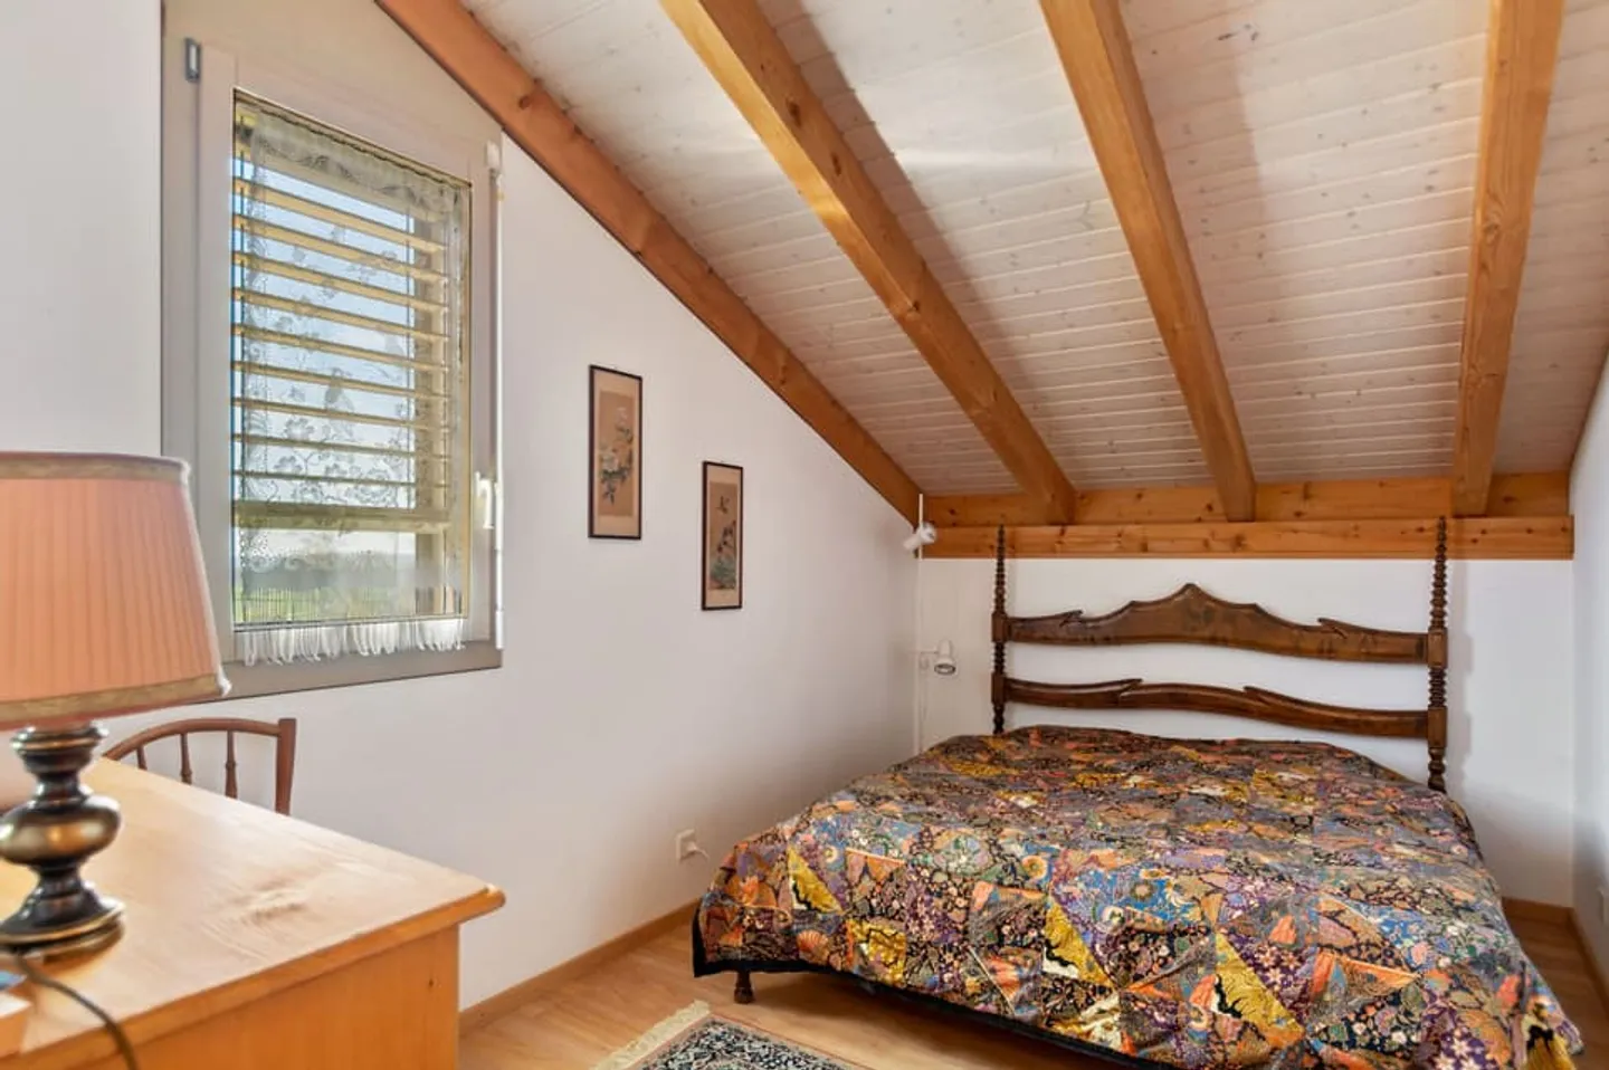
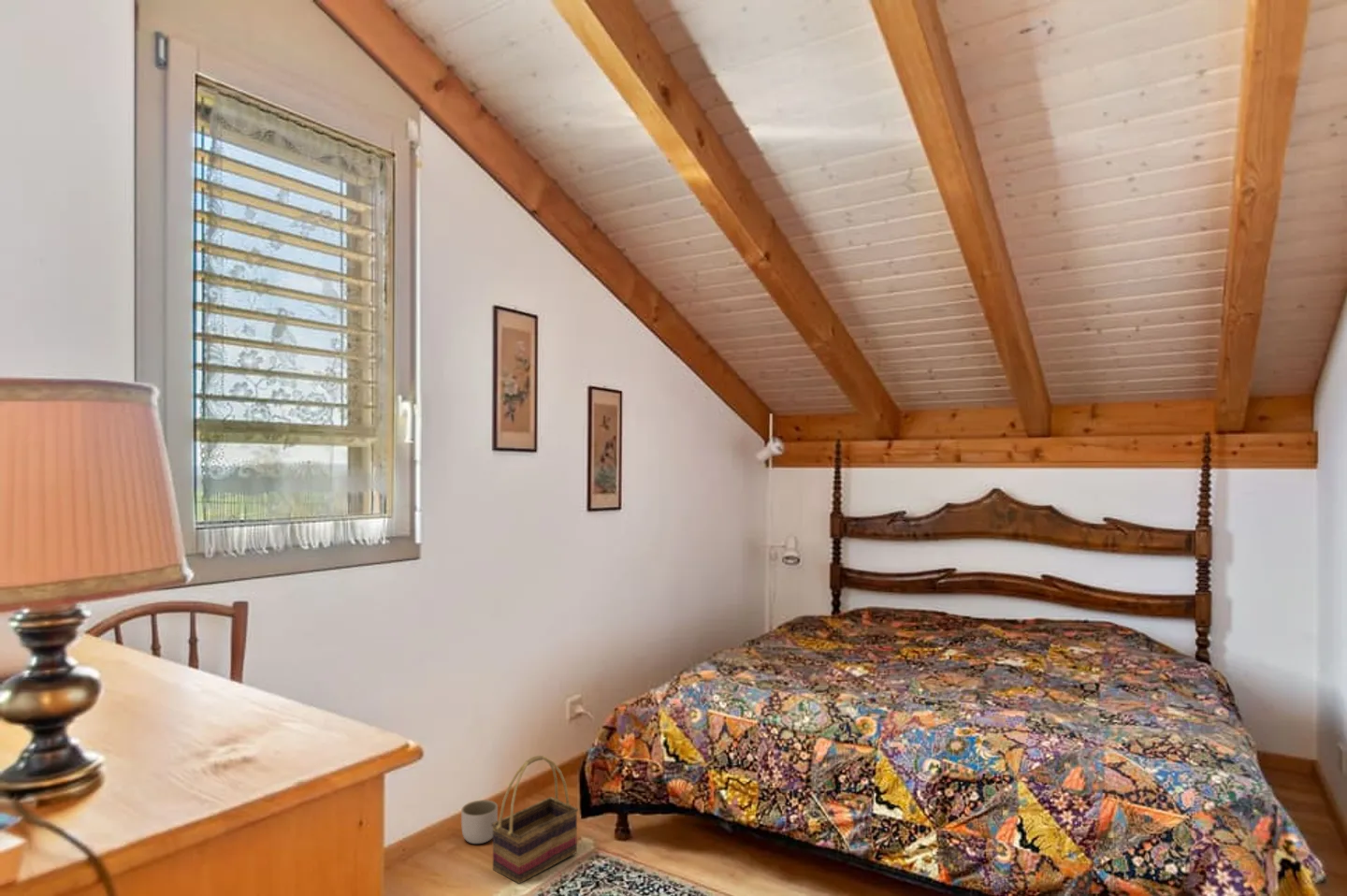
+ basket [491,755,579,885]
+ planter [460,799,499,845]
